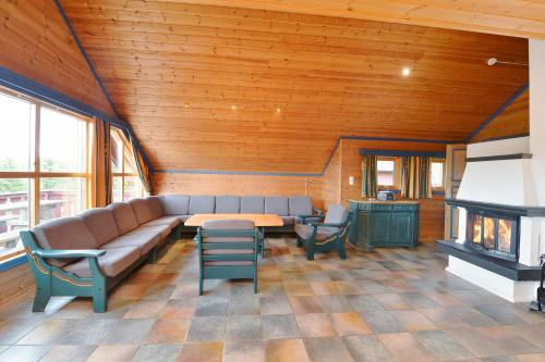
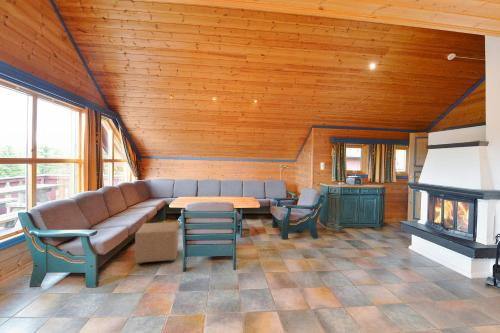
+ ottoman [134,221,179,266]
